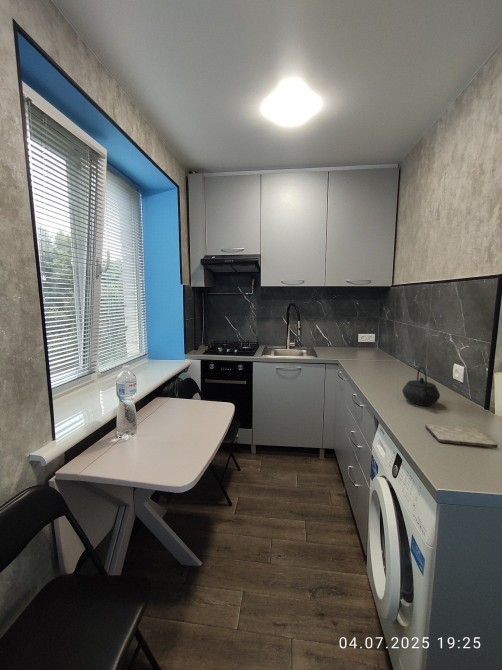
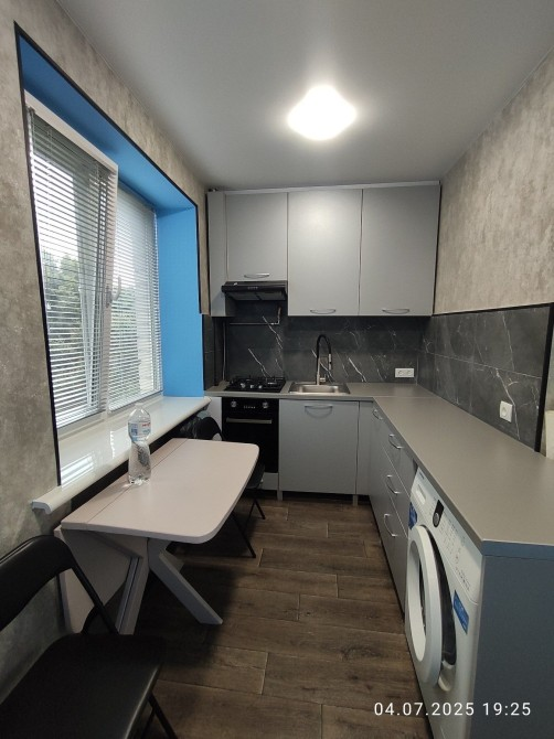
- kettle [401,365,441,407]
- cutting board [424,423,499,449]
